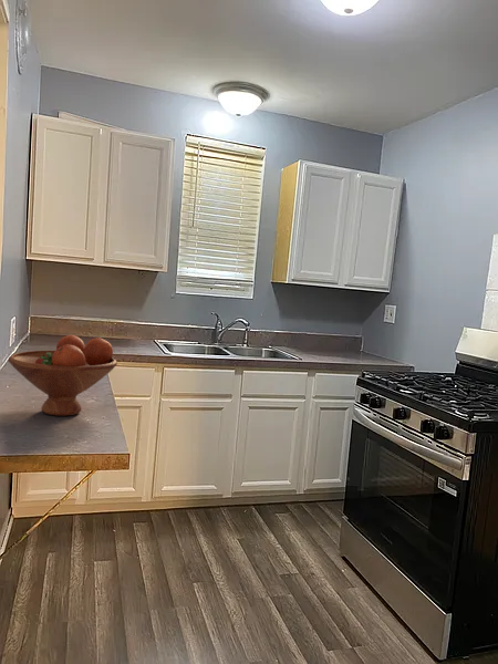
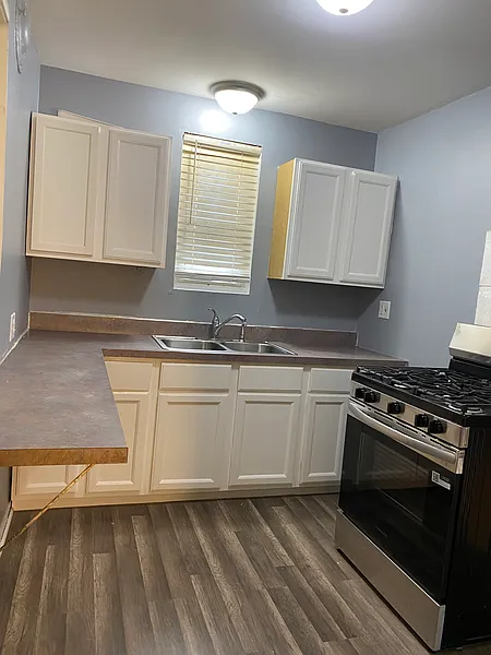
- fruit bowl [8,334,118,417]
